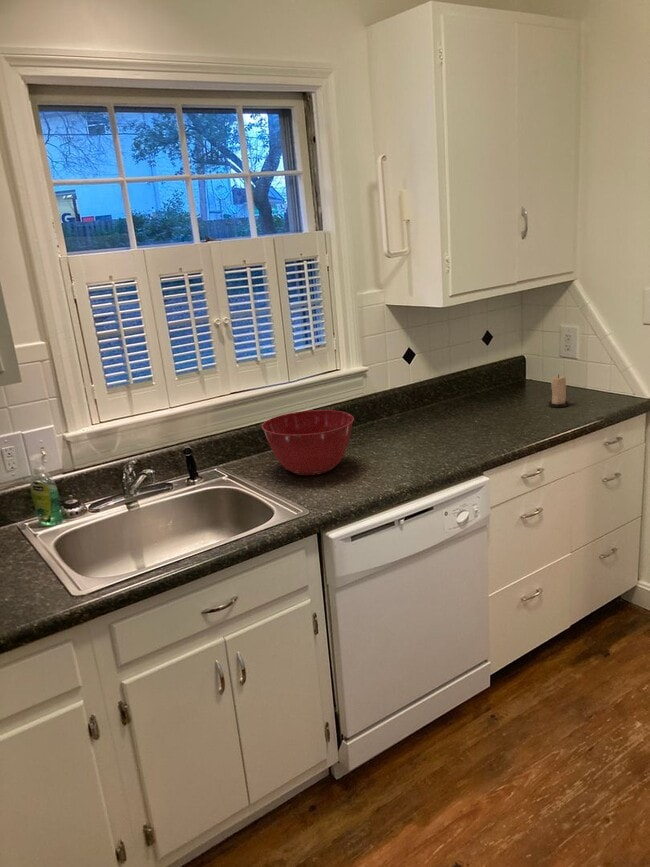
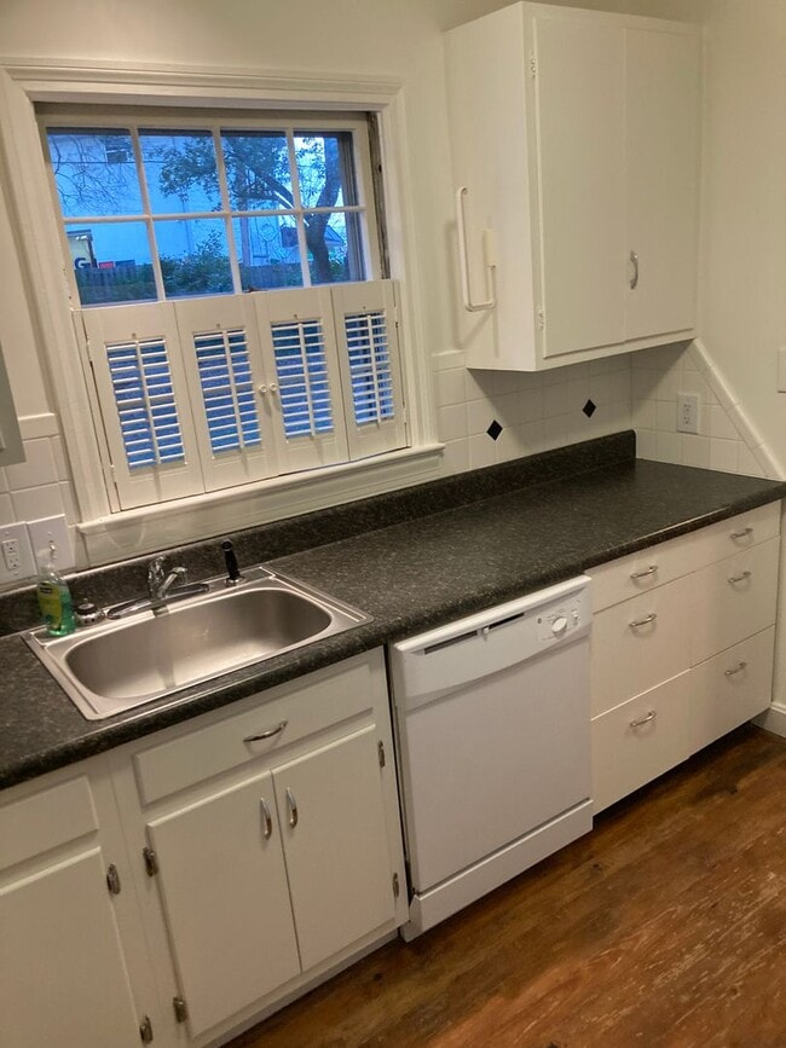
- candle [547,373,570,408]
- mixing bowl [261,409,355,476]
